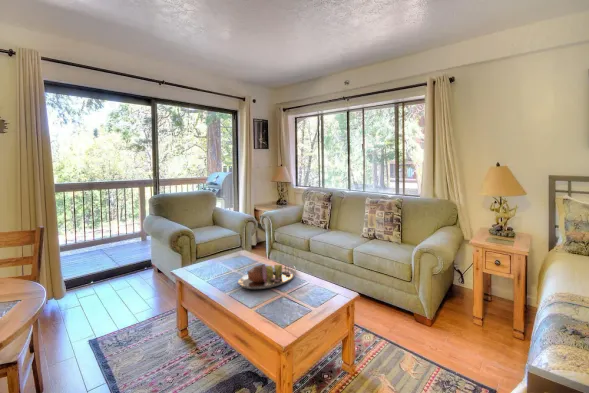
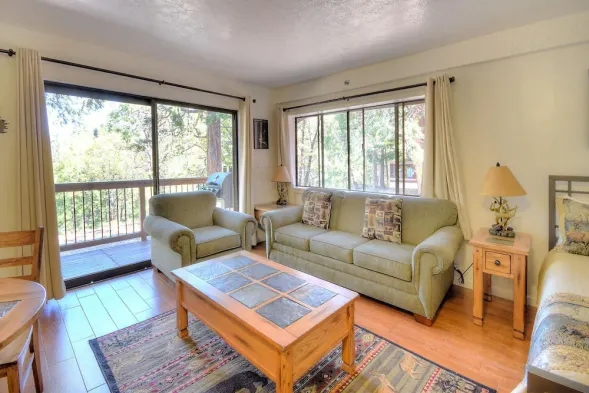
- serving tray [236,263,297,290]
